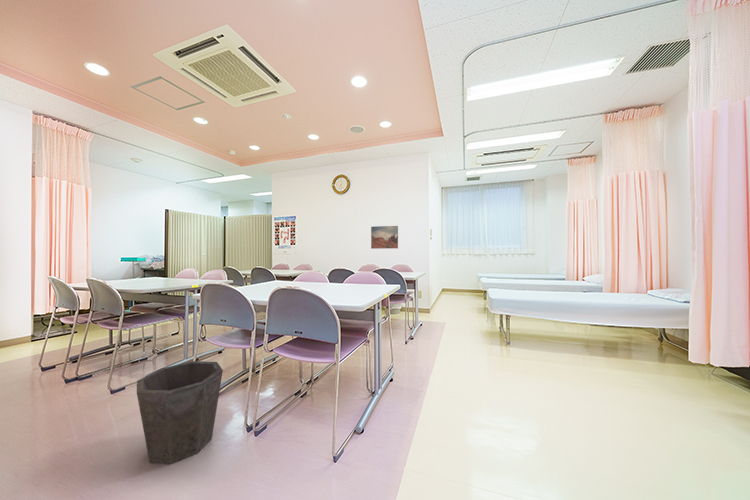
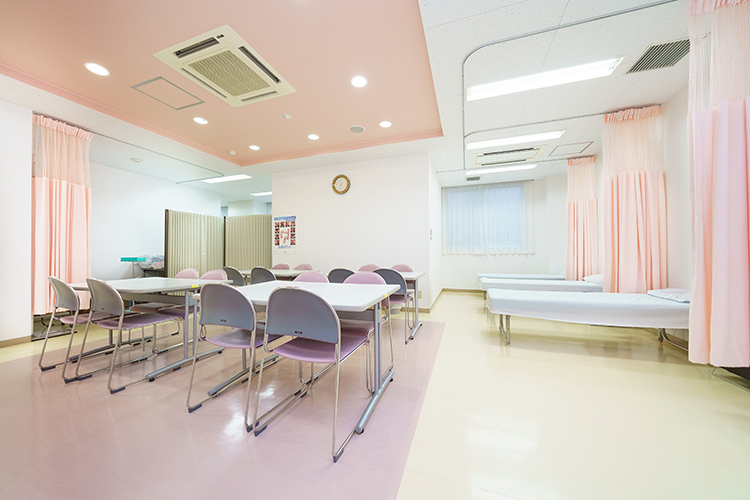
- waste bin [136,360,224,465]
- wall art [370,225,399,250]
